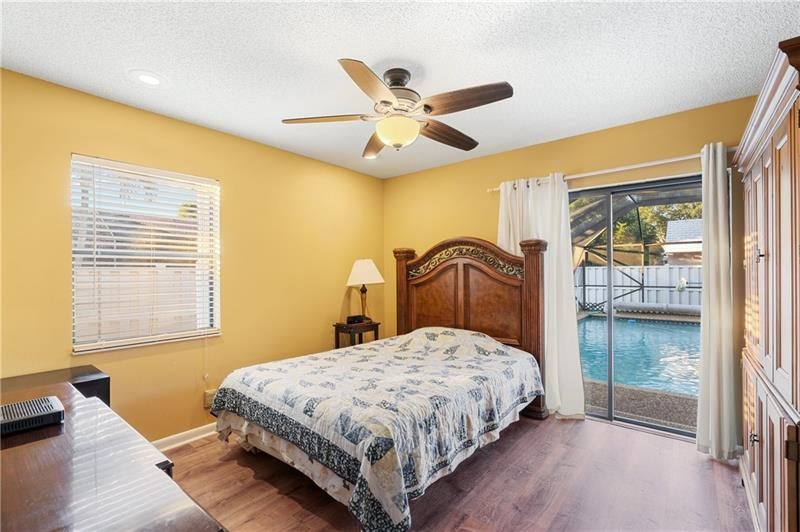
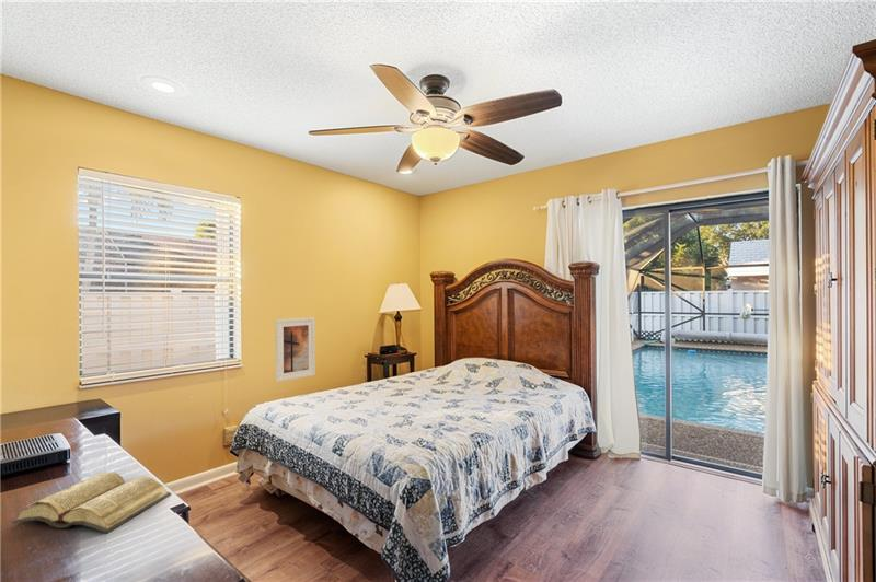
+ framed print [275,316,316,383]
+ diary [11,470,172,535]
